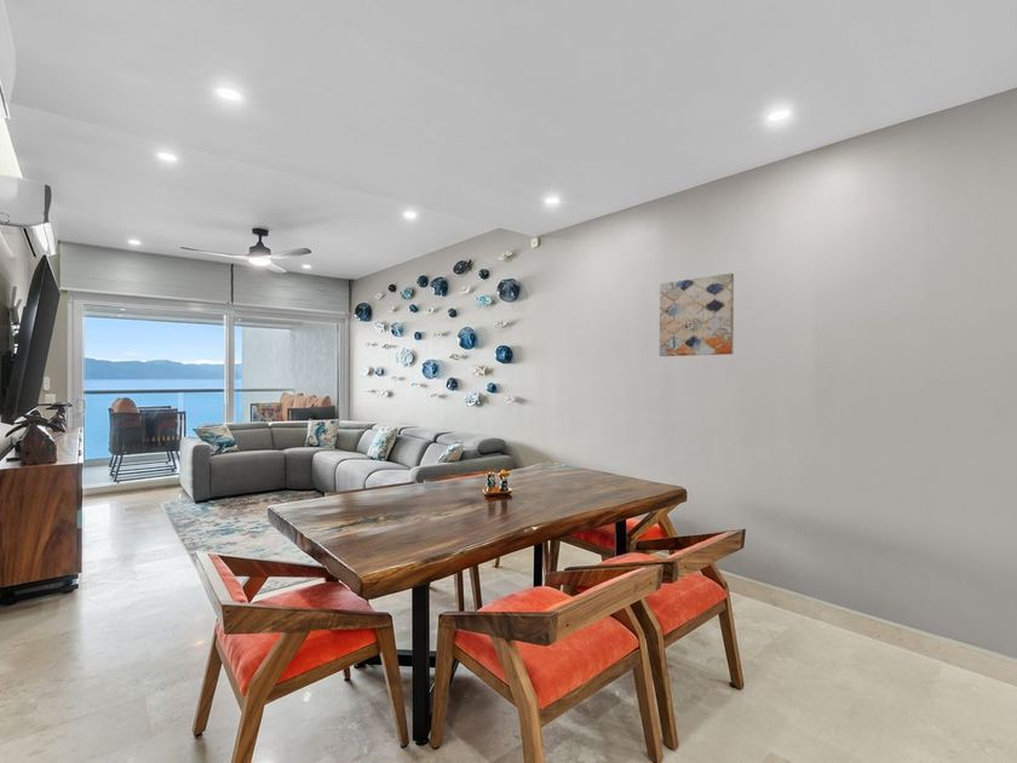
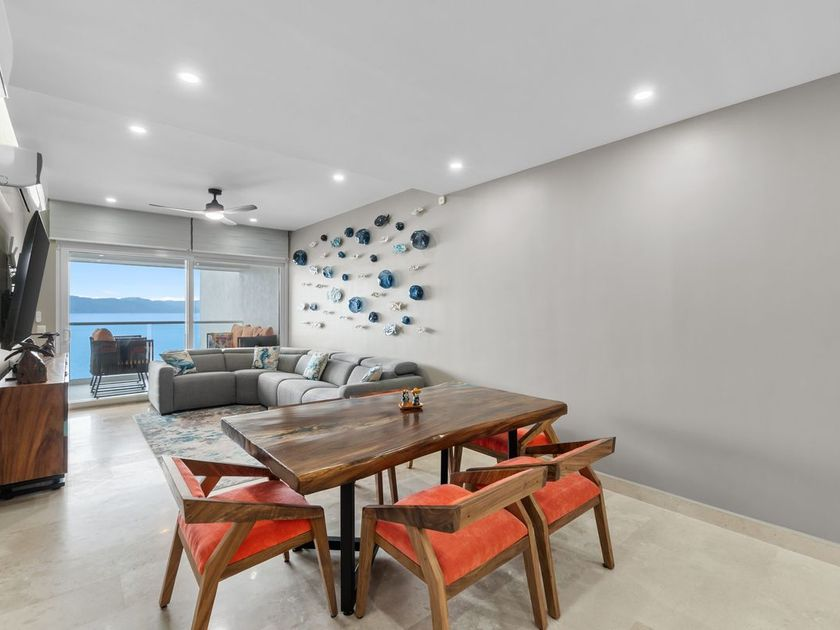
- wall art [659,272,735,357]
